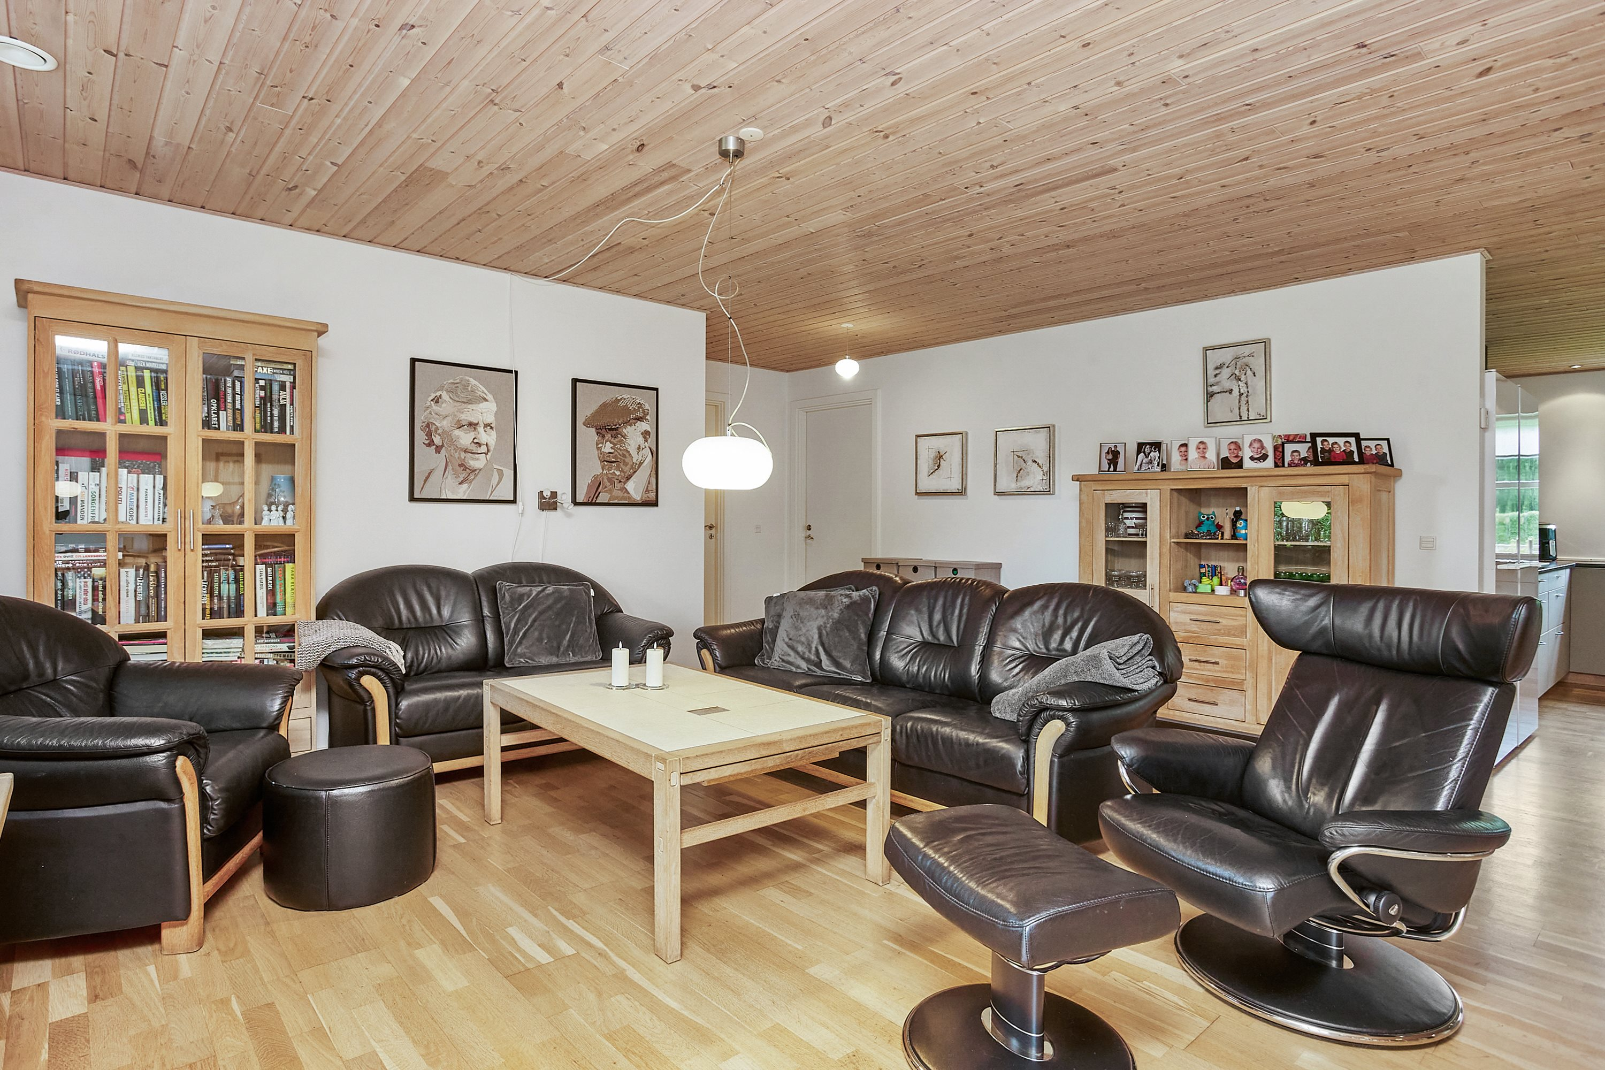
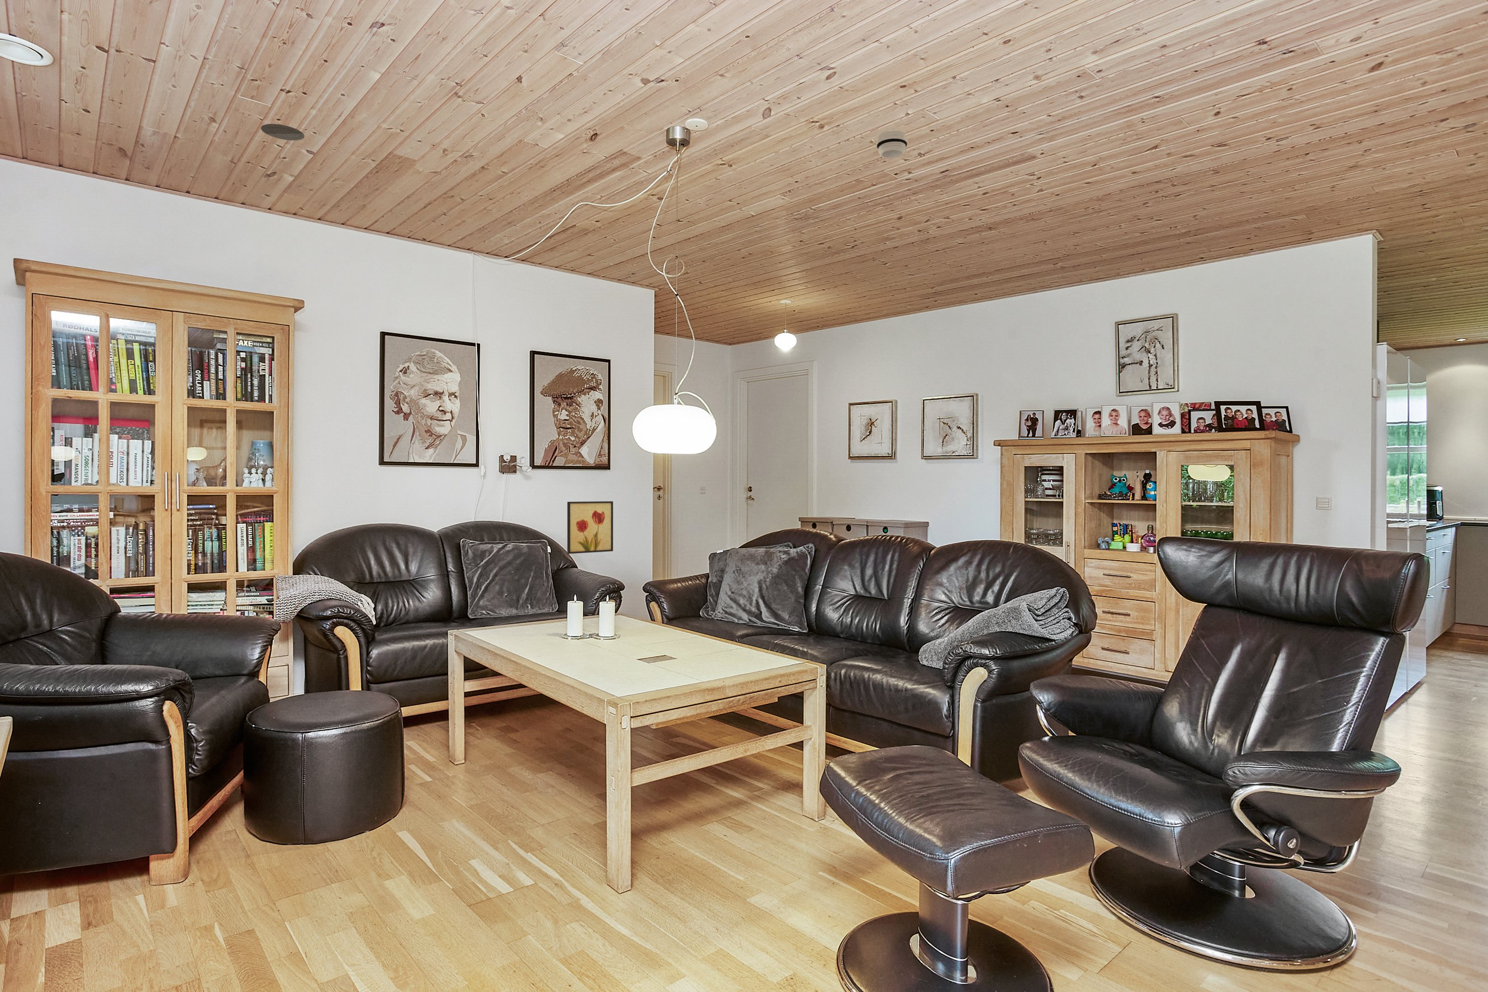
+ wall art [567,500,613,555]
+ recessed light [260,124,306,141]
+ smoke detector [876,130,908,158]
